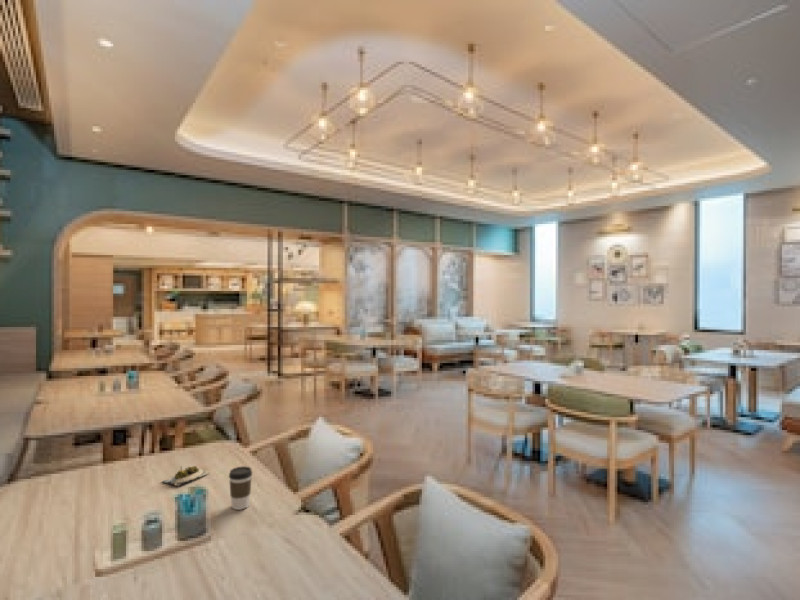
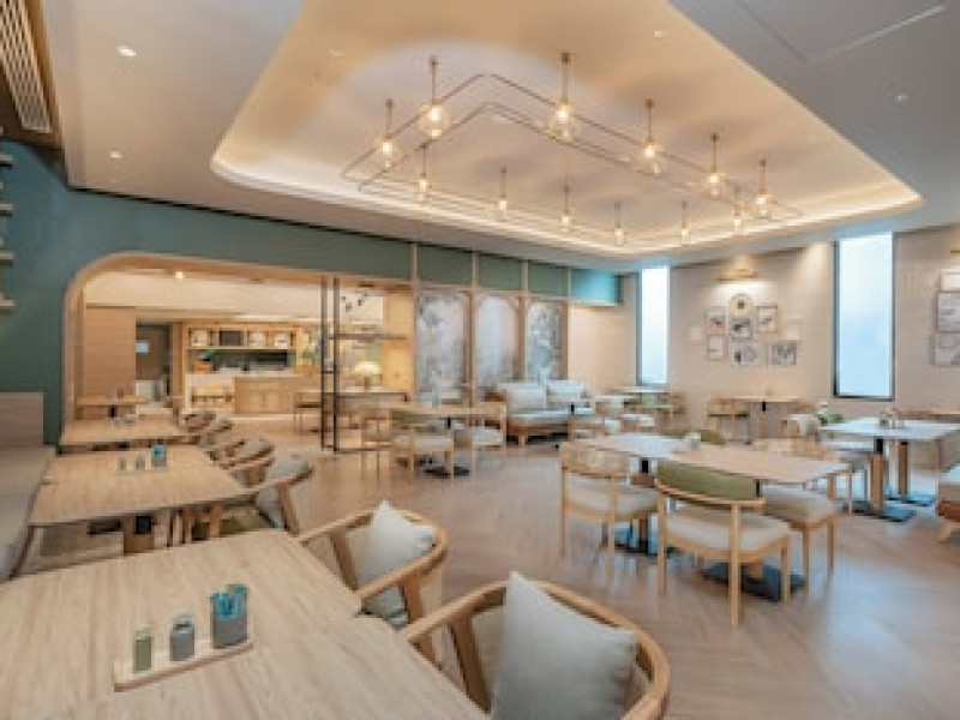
- coffee cup [228,465,253,511]
- succulent plant [161,465,210,487]
